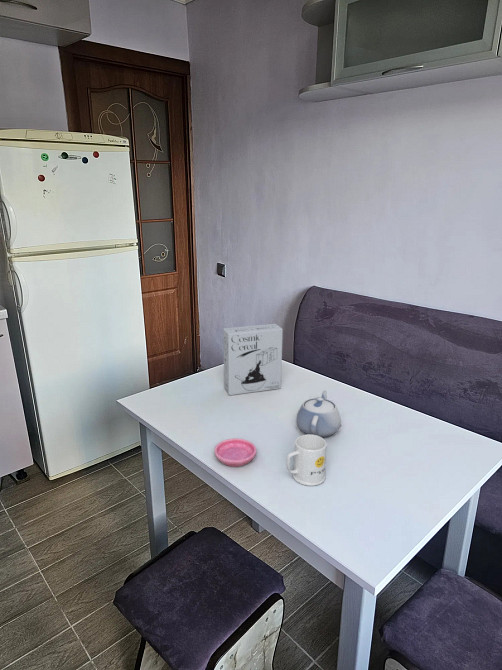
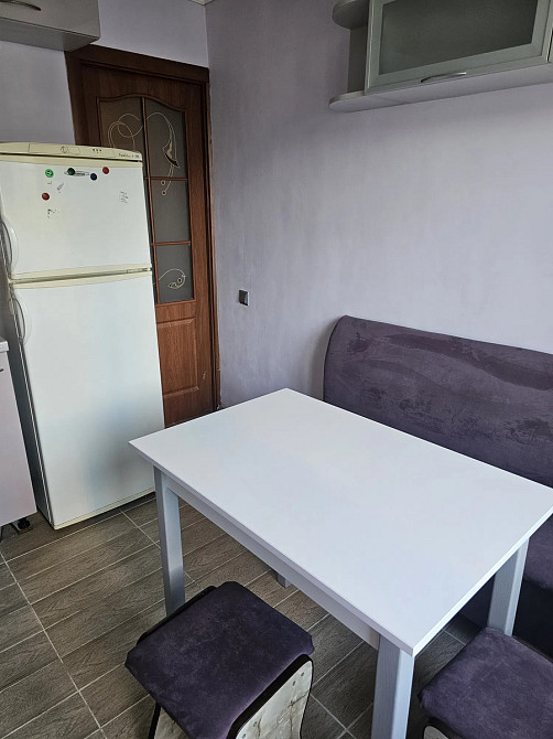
- cereal box [222,323,284,396]
- saucer [213,437,257,468]
- mug [285,434,328,487]
- teapot [295,389,342,439]
